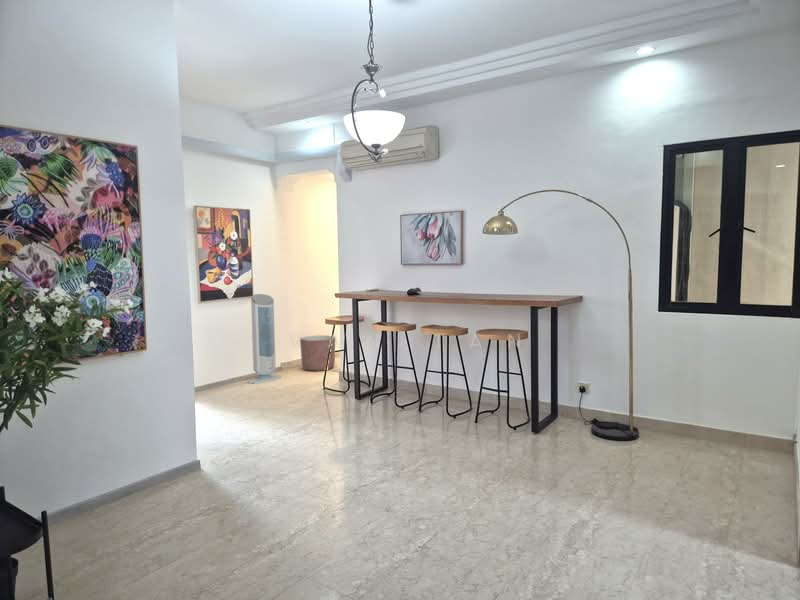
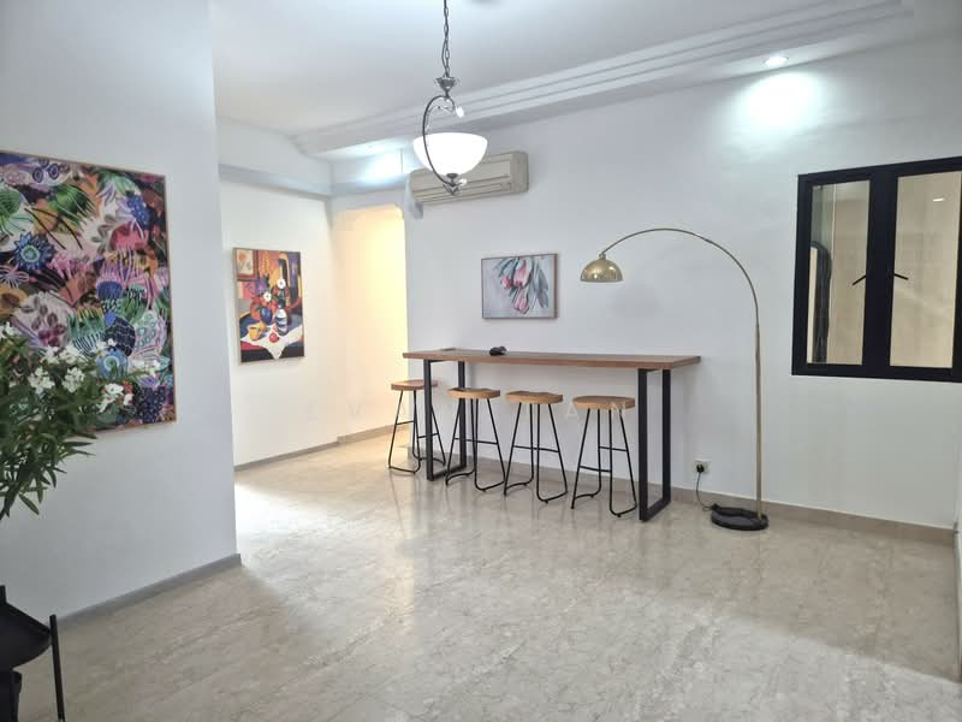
- planter [299,334,336,372]
- air purifier [247,293,282,385]
